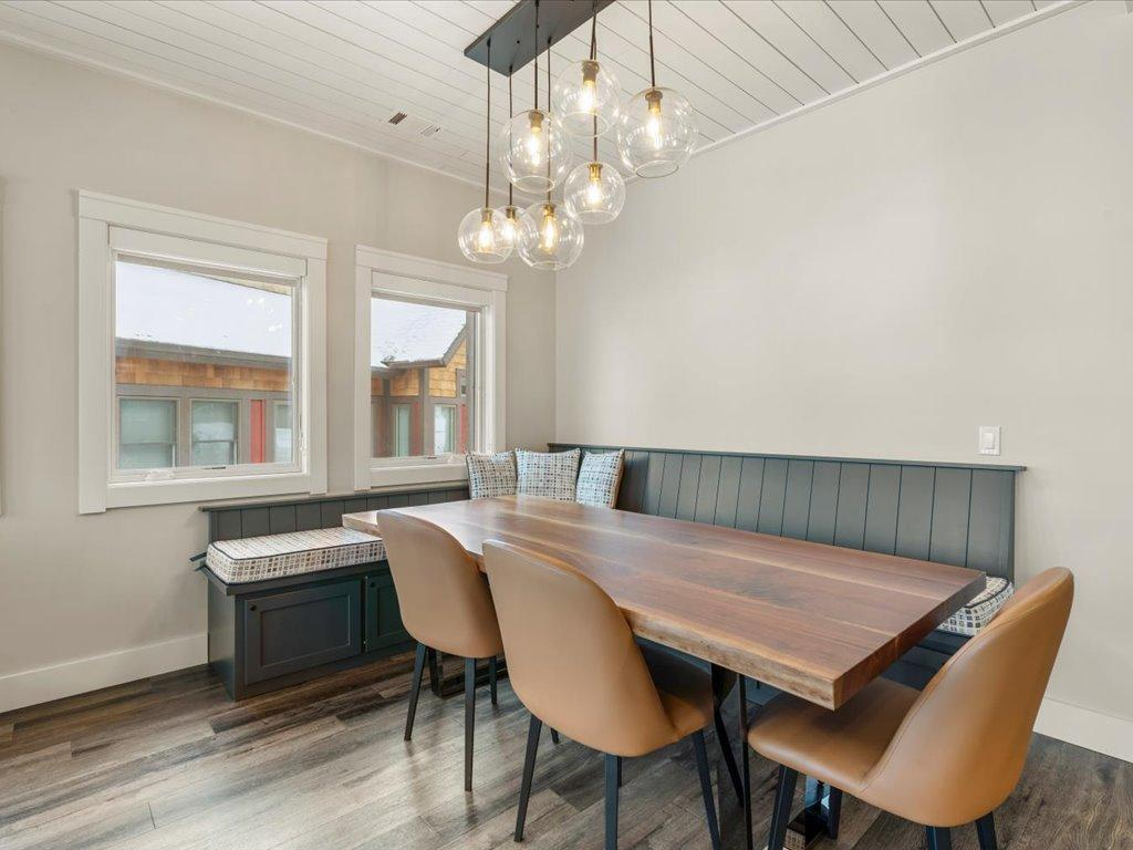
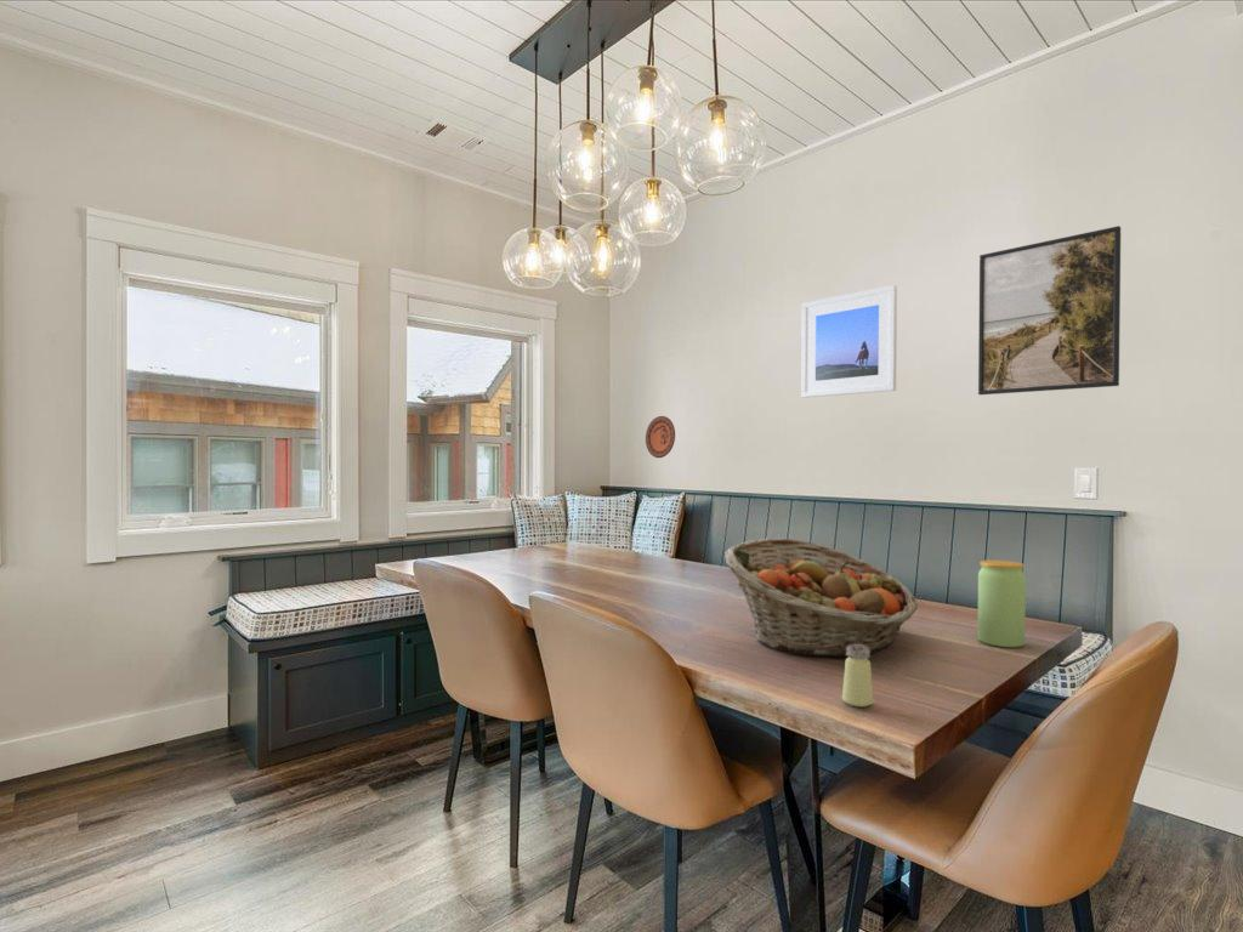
+ decorative plate [645,415,676,459]
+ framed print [800,284,898,399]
+ fruit basket [723,538,919,658]
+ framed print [977,225,1122,396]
+ jar [976,559,1027,648]
+ saltshaker [841,644,874,707]
